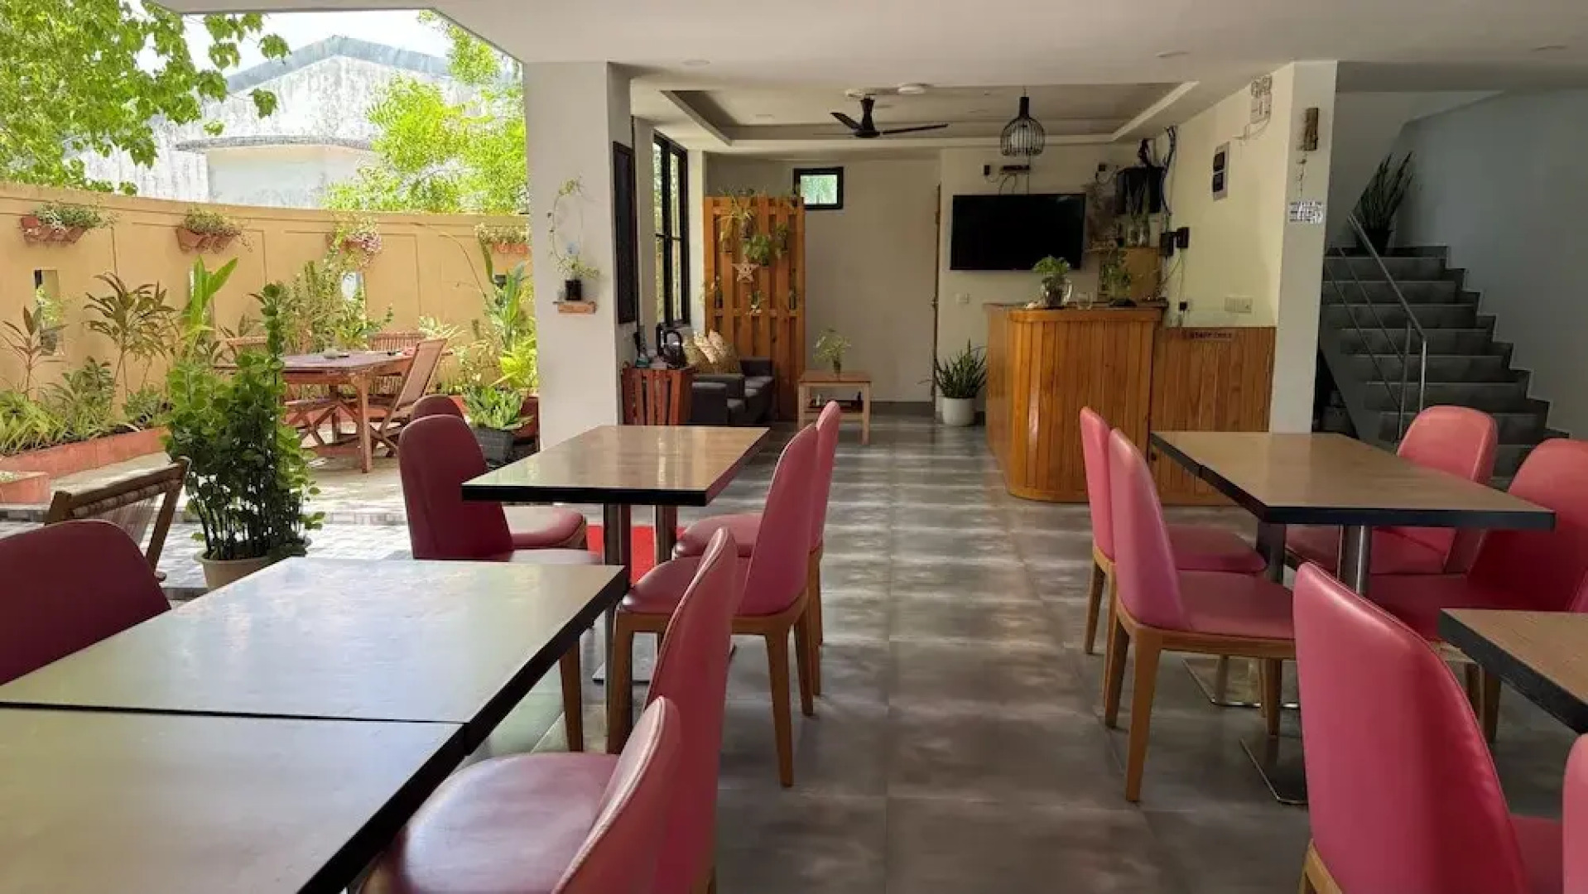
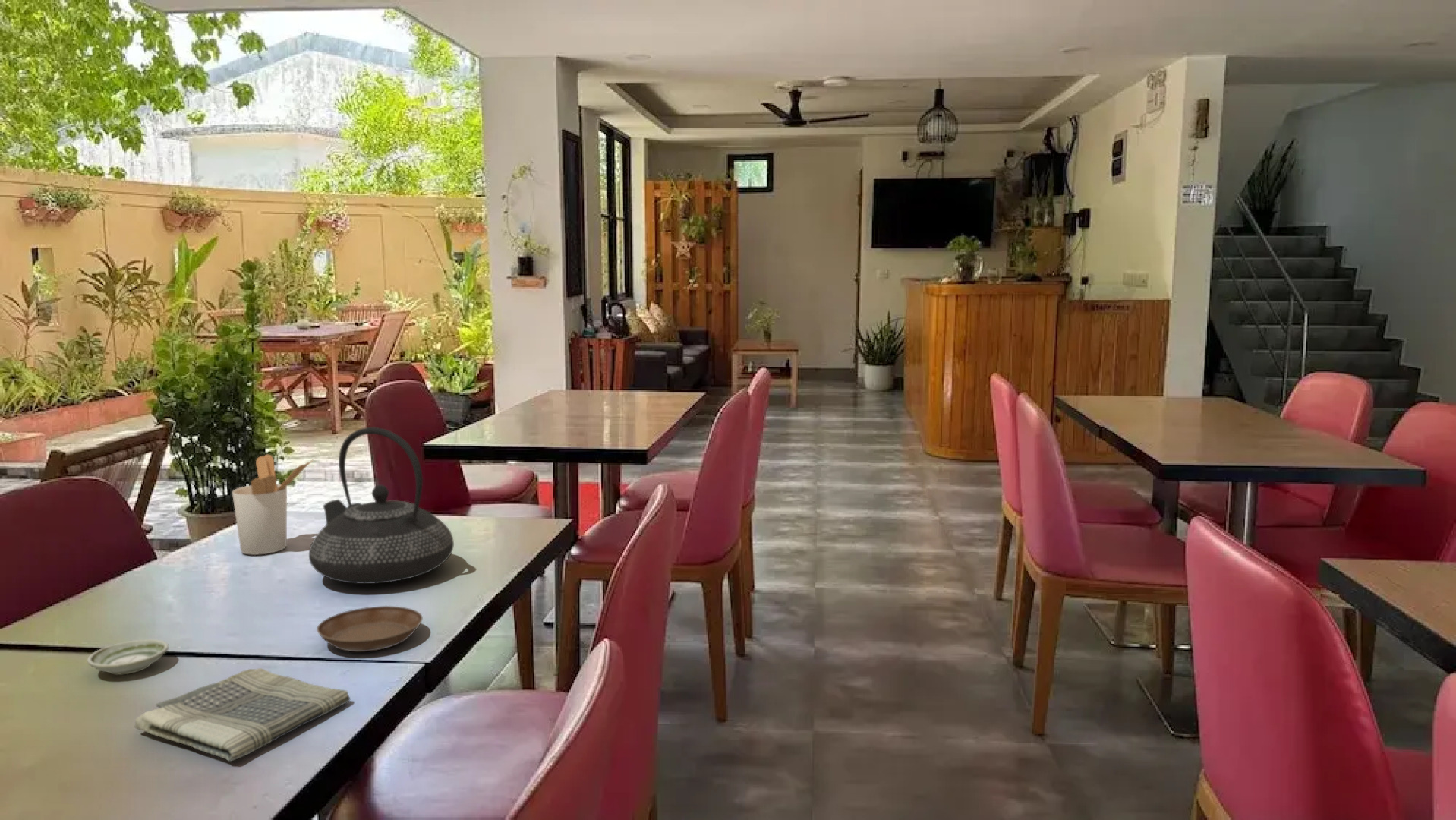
+ teapot [308,427,455,585]
+ dish towel [134,667,351,762]
+ utensil holder [232,454,314,556]
+ saucer [316,605,424,652]
+ saucer [87,639,169,676]
